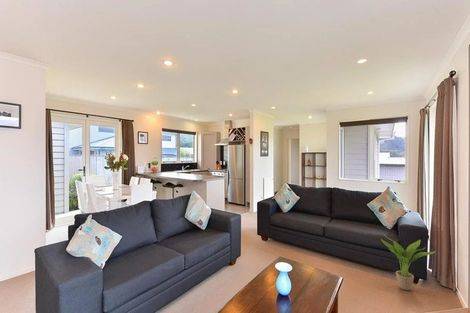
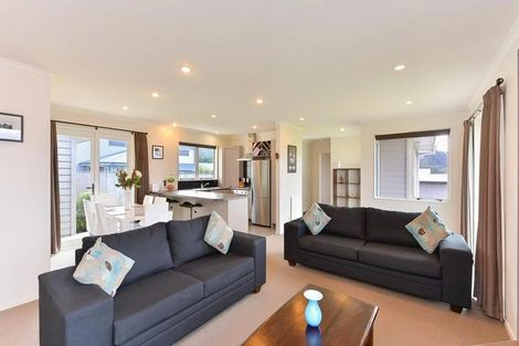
- potted plant [380,235,436,291]
